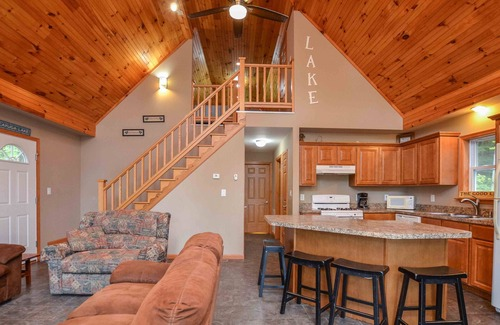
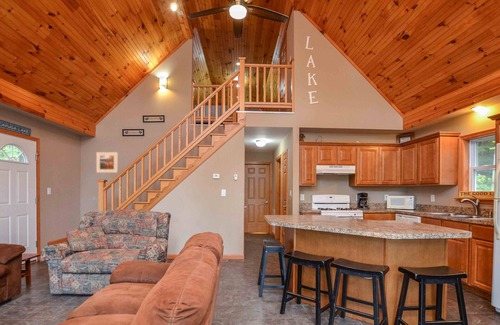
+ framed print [95,151,118,174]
